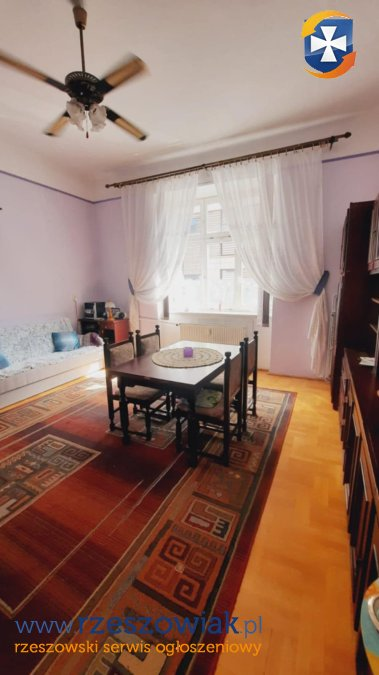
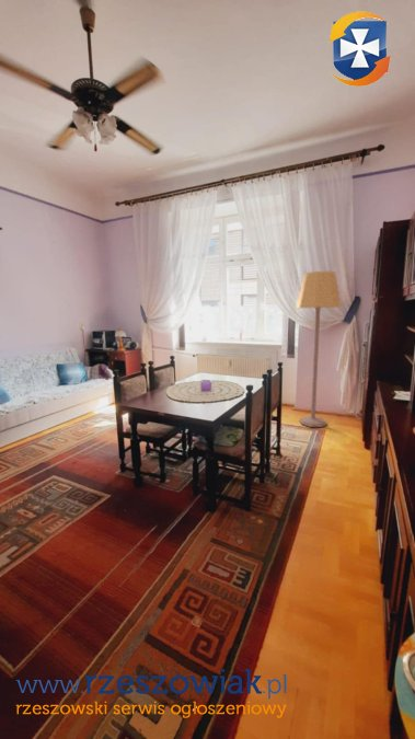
+ lamp [295,270,343,428]
